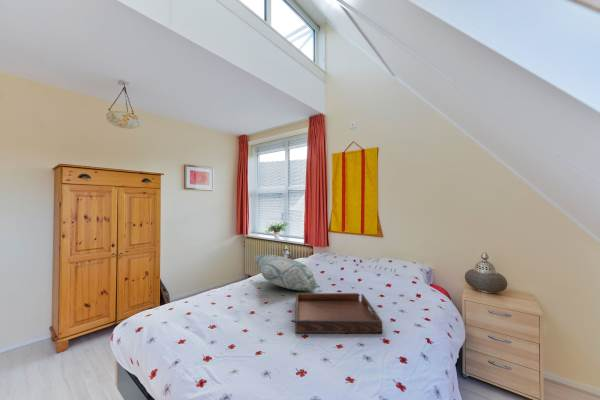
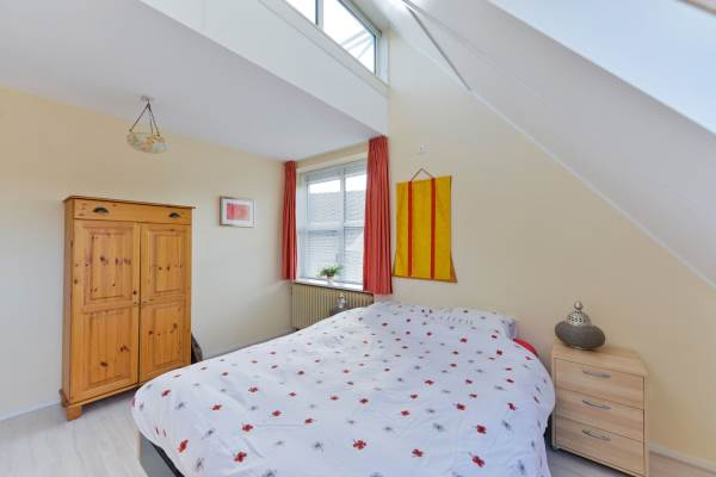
- decorative pillow [253,254,319,292]
- serving tray [294,292,383,334]
